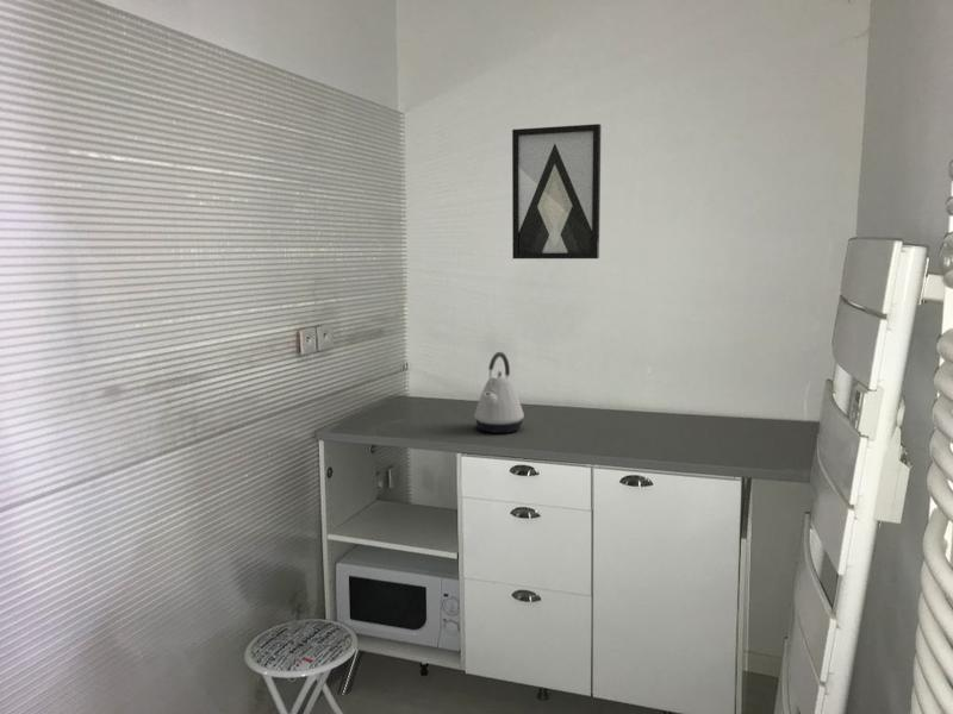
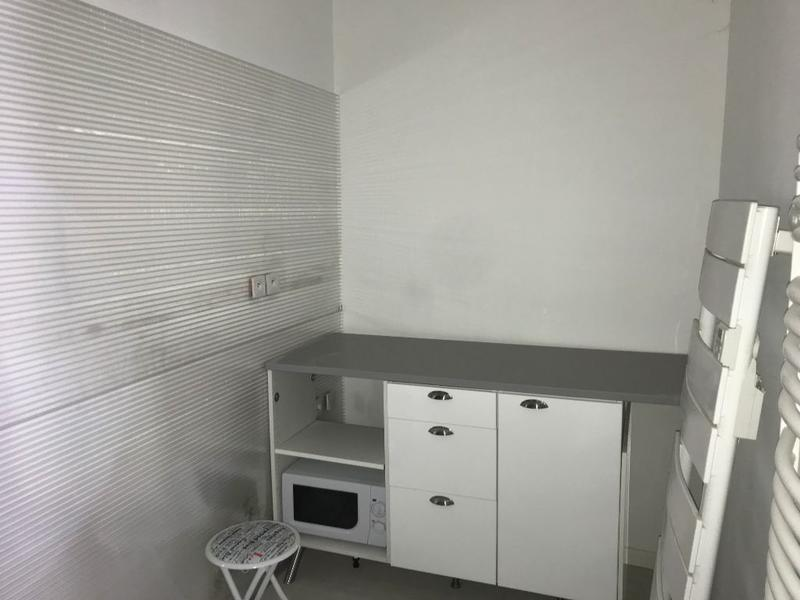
- wall art [511,123,602,259]
- kettle [473,351,525,434]
